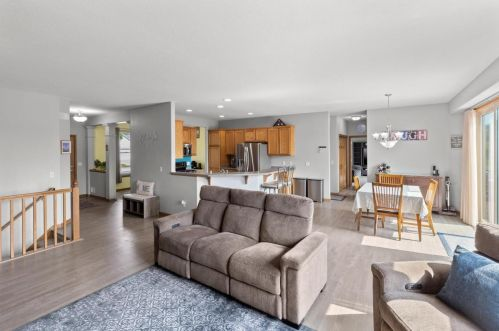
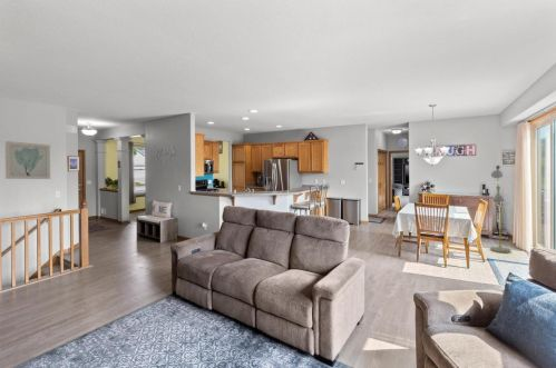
+ wall art [4,140,51,180]
+ floor lamp [489,165,511,253]
